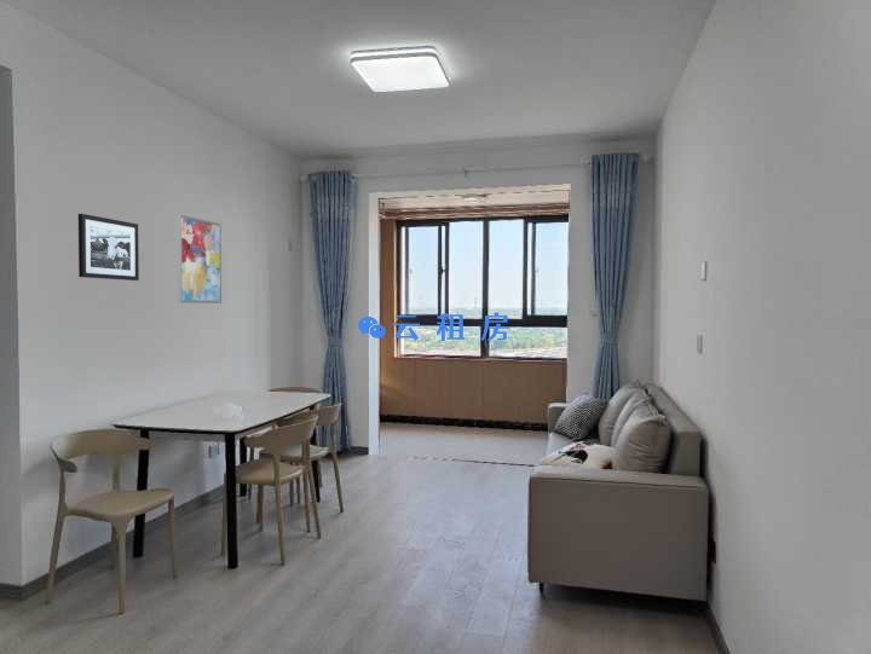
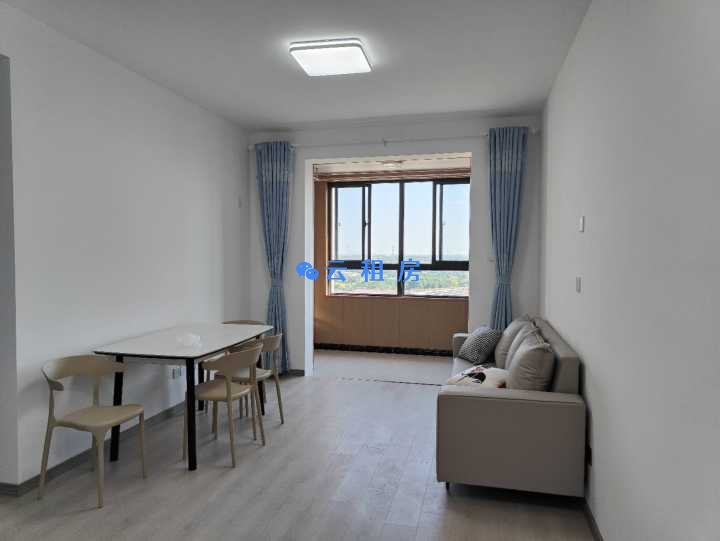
- wall art [175,214,223,305]
- picture frame [77,213,140,282]
